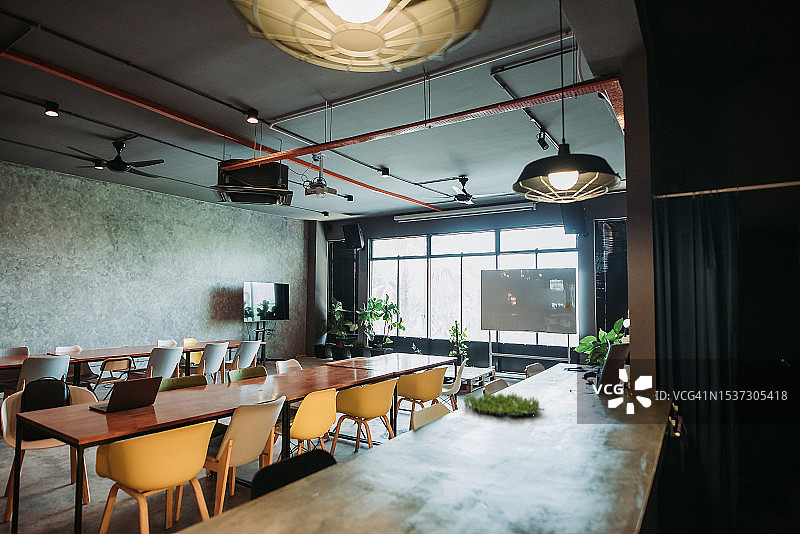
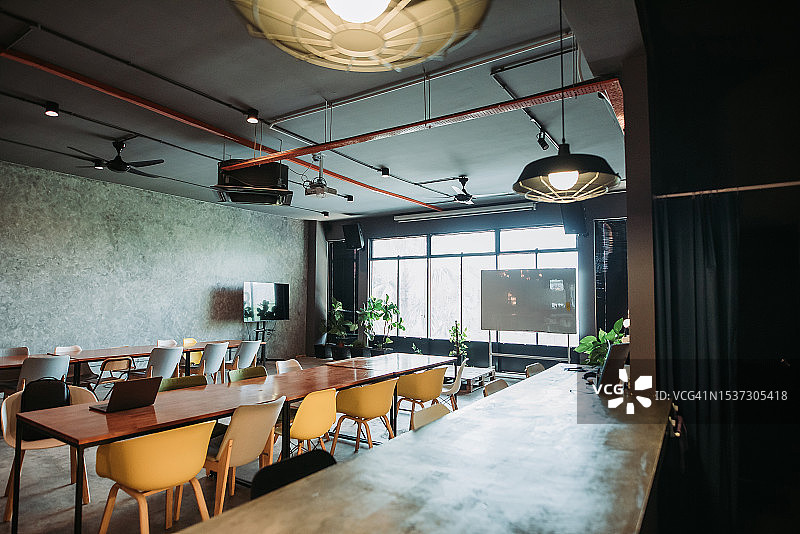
- plant [463,391,545,419]
